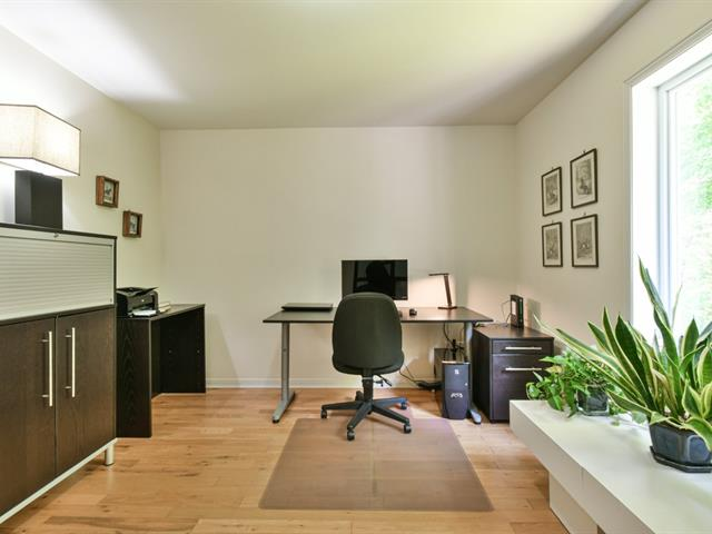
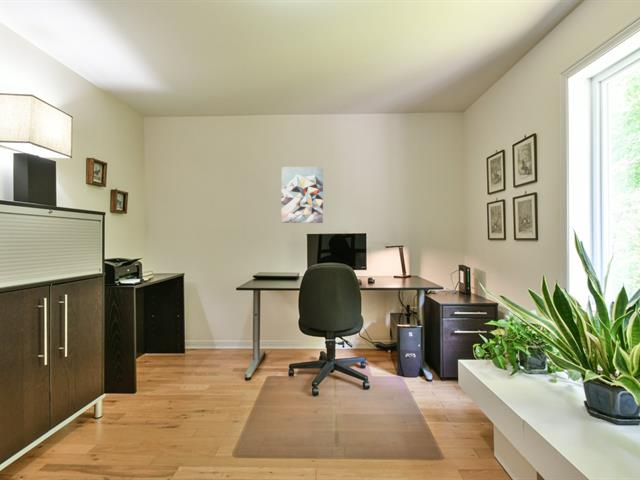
+ wall art [281,166,324,224]
